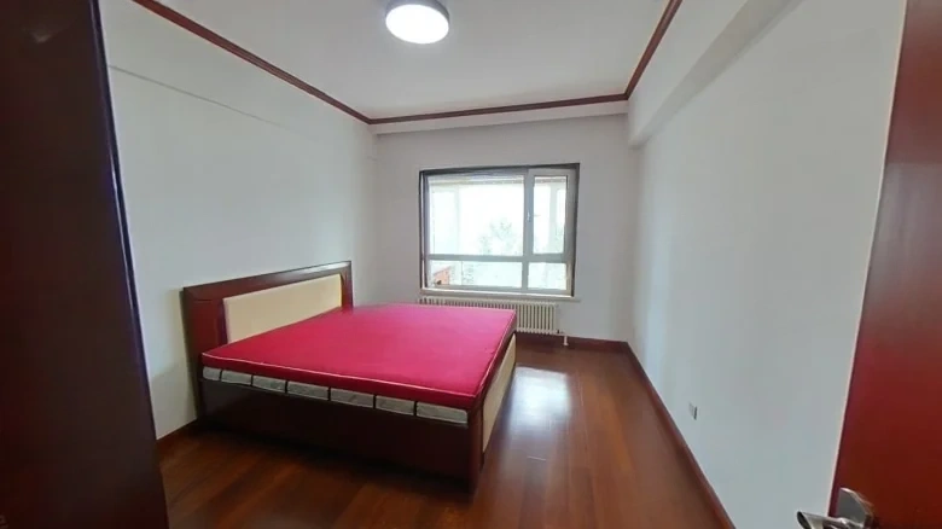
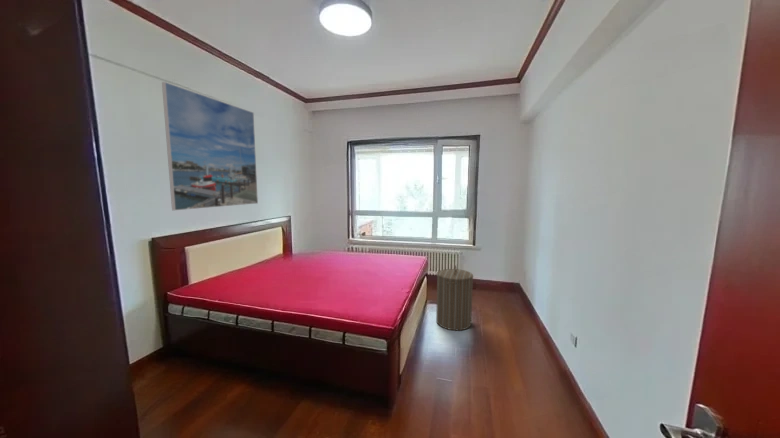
+ laundry hamper [435,265,474,331]
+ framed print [161,81,259,211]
